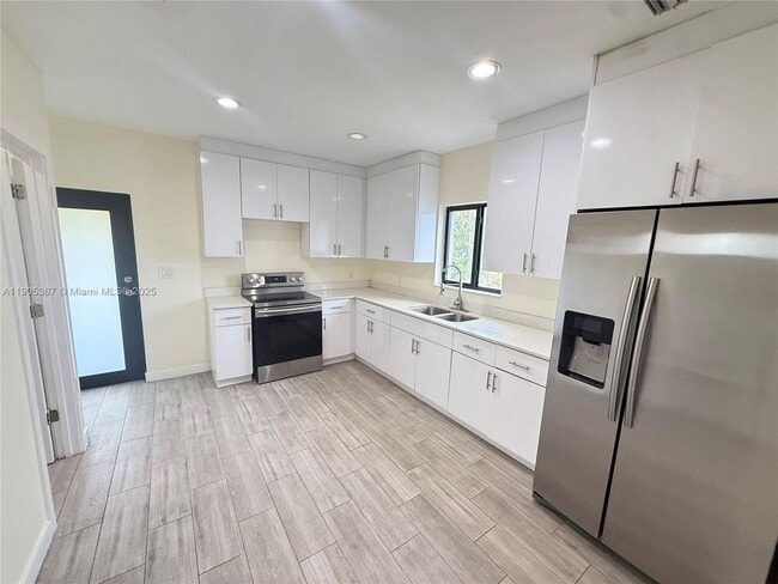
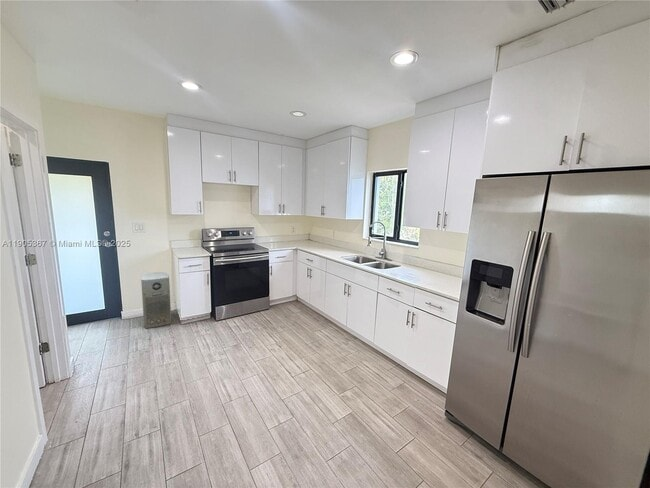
+ air purifier [140,271,172,329]
